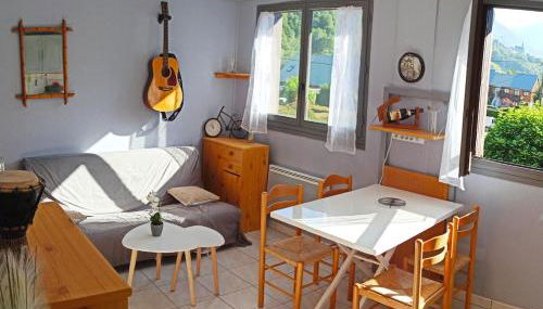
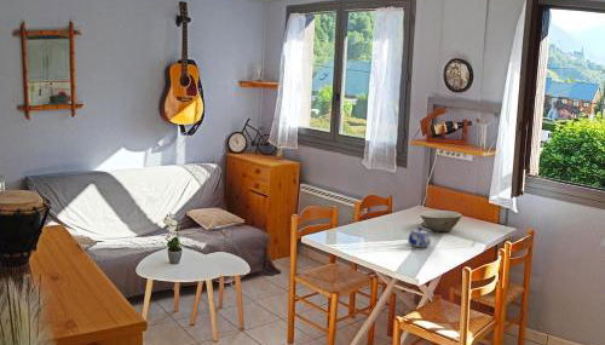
+ teapot [407,226,432,248]
+ bowl [419,209,463,232]
